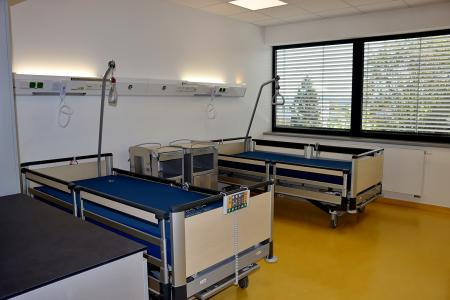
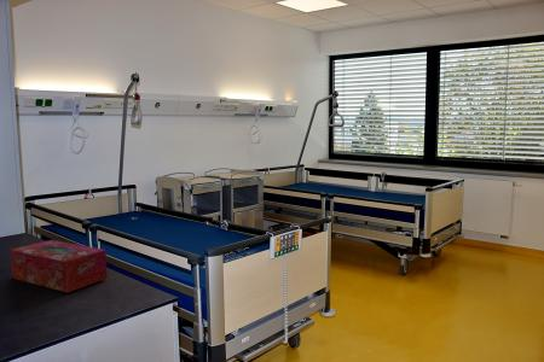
+ tissue box [10,239,109,293]
